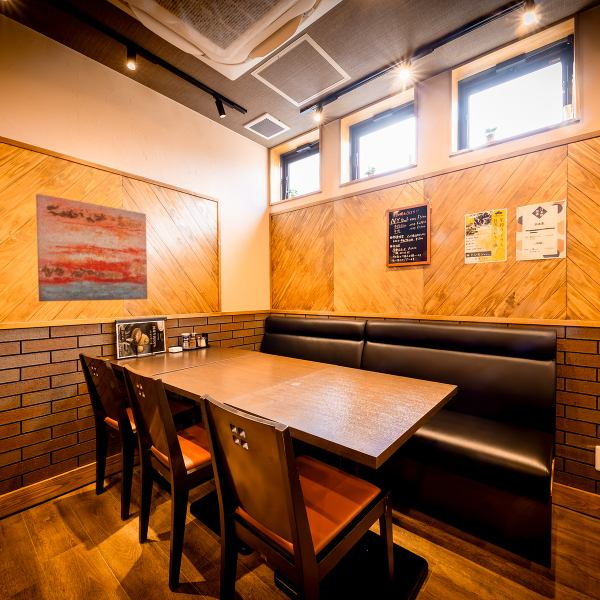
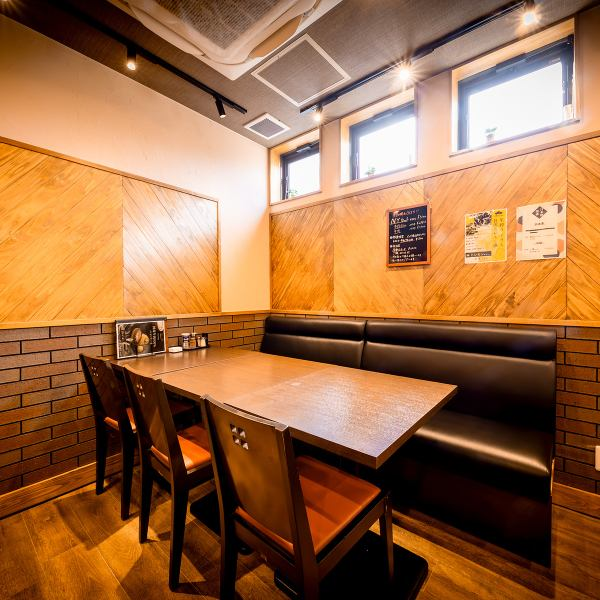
- wall art [35,193,148,302]
